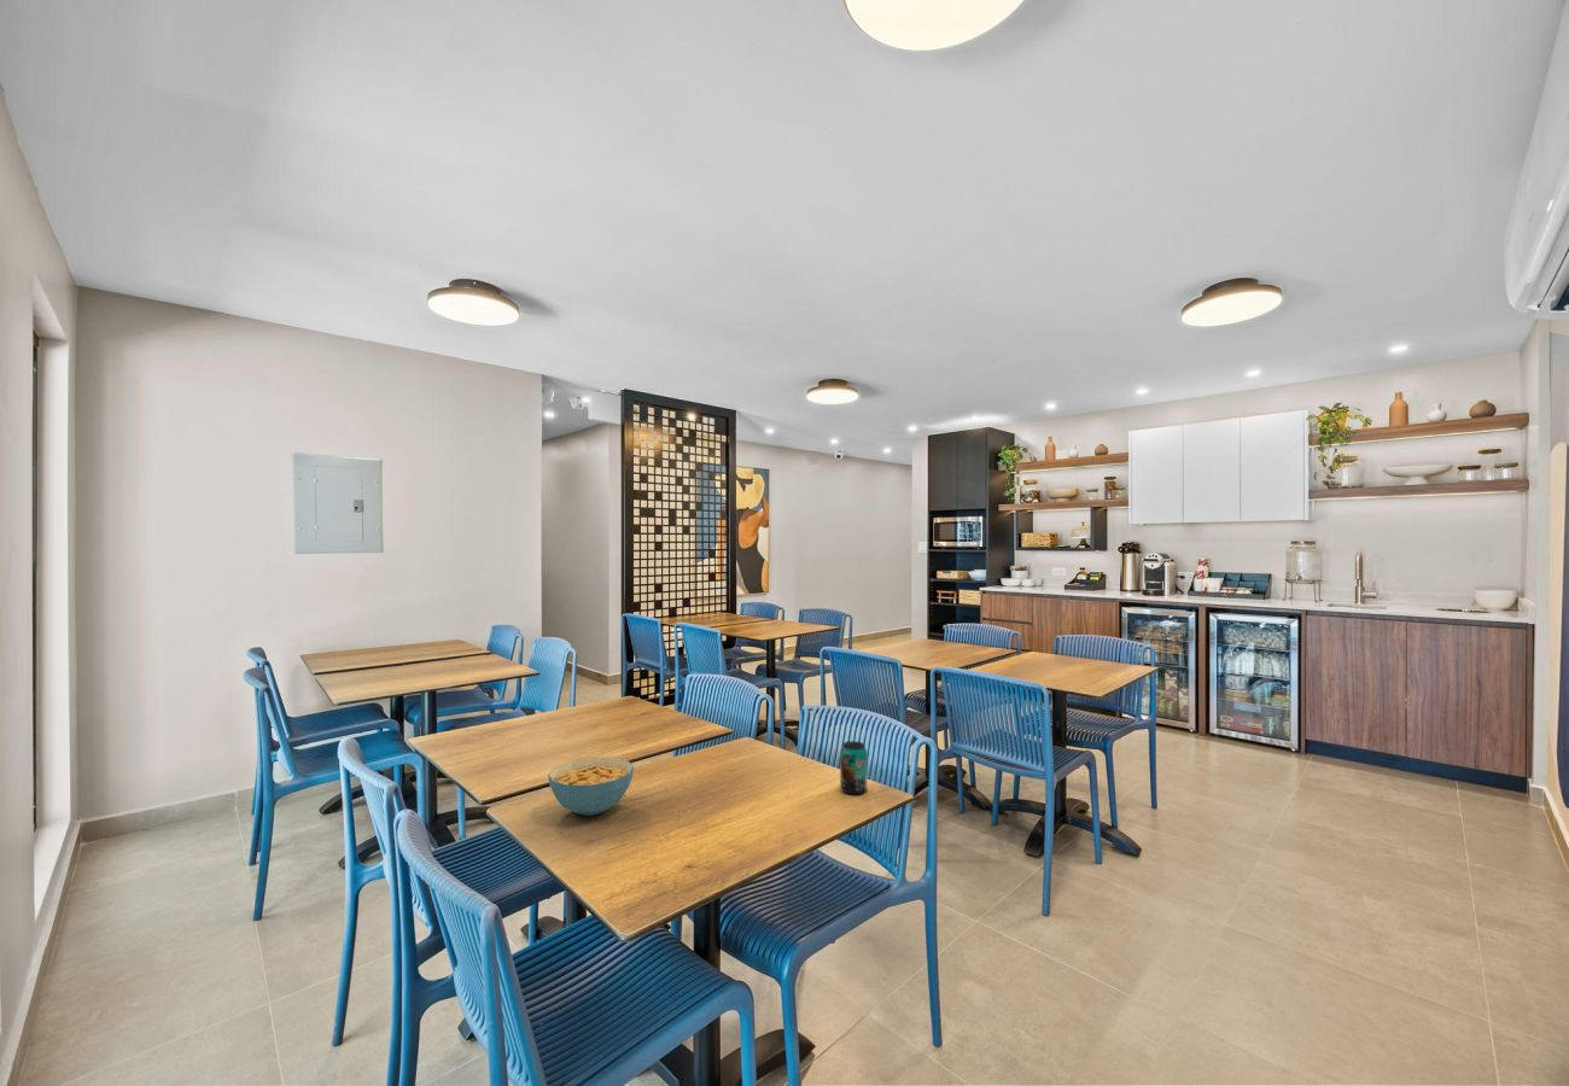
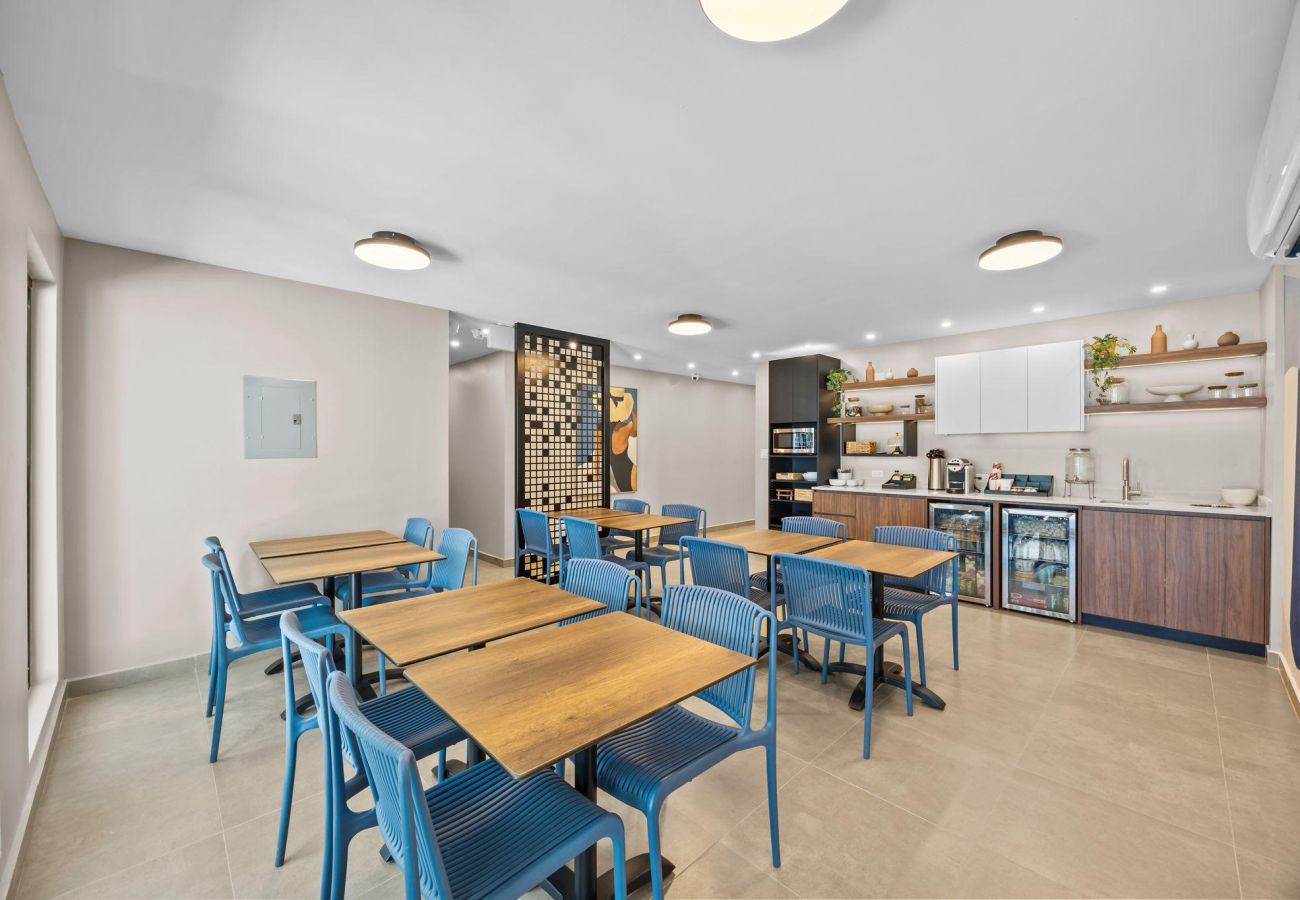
- cereal bowl [547,755,635,817]
- beverage can [839,740,869,795]
